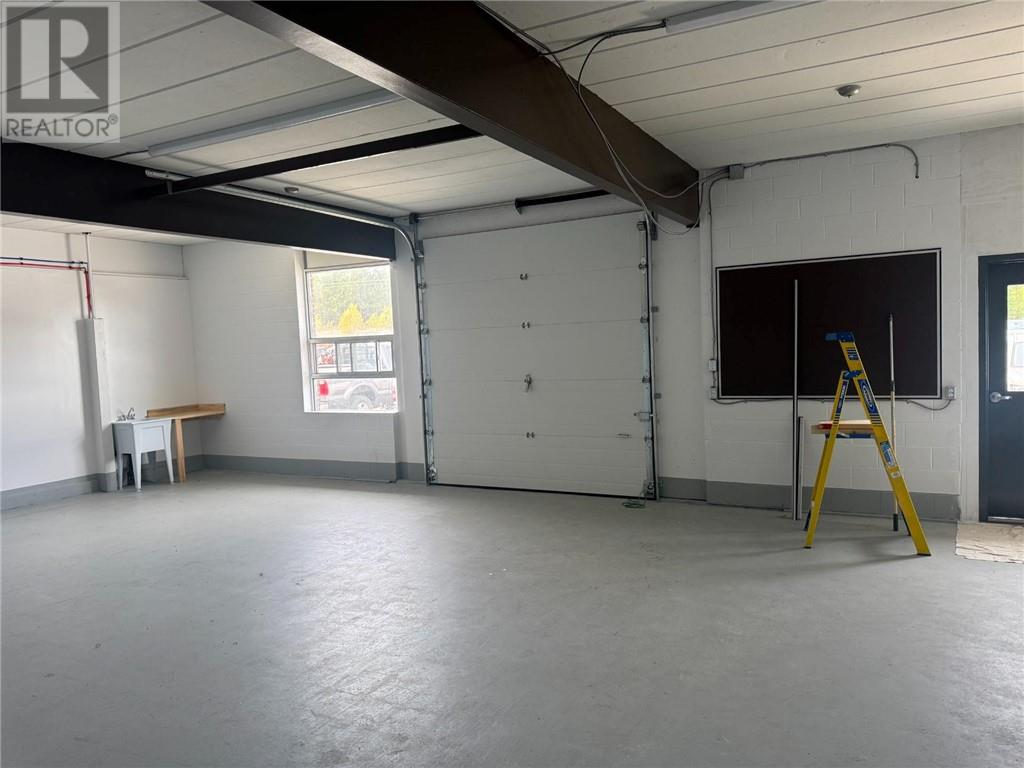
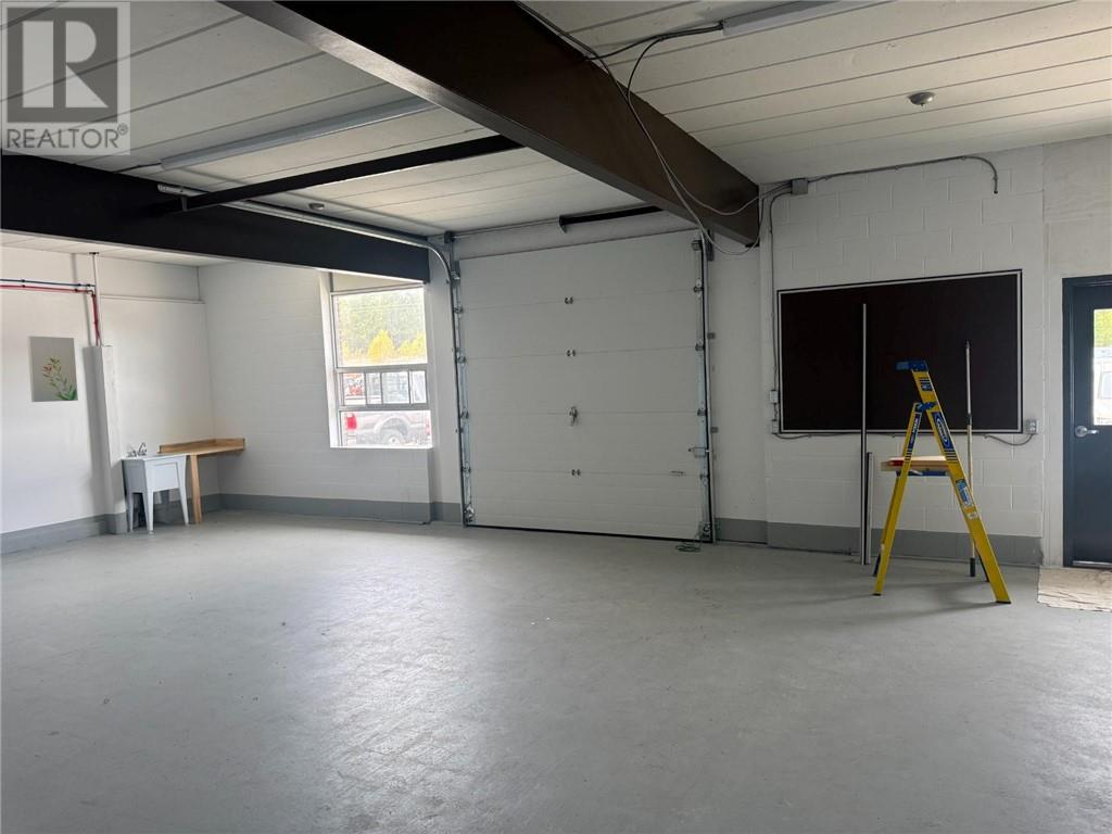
+ wall art [26,336,79,403]
